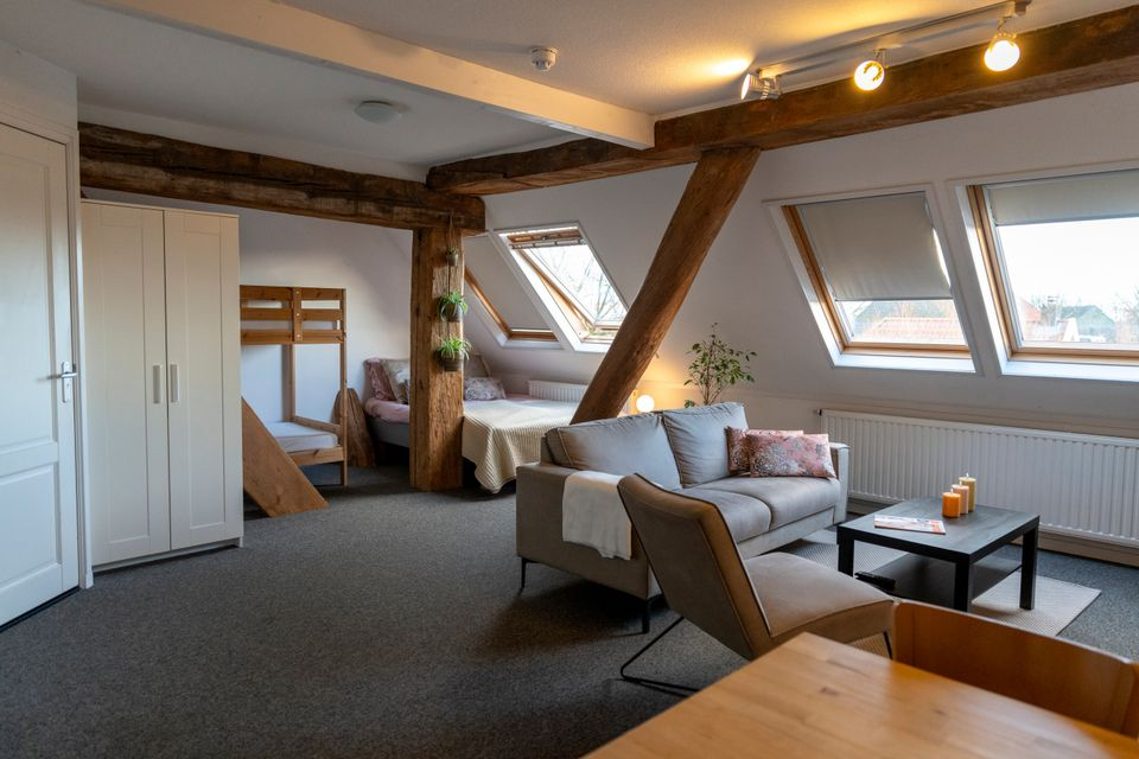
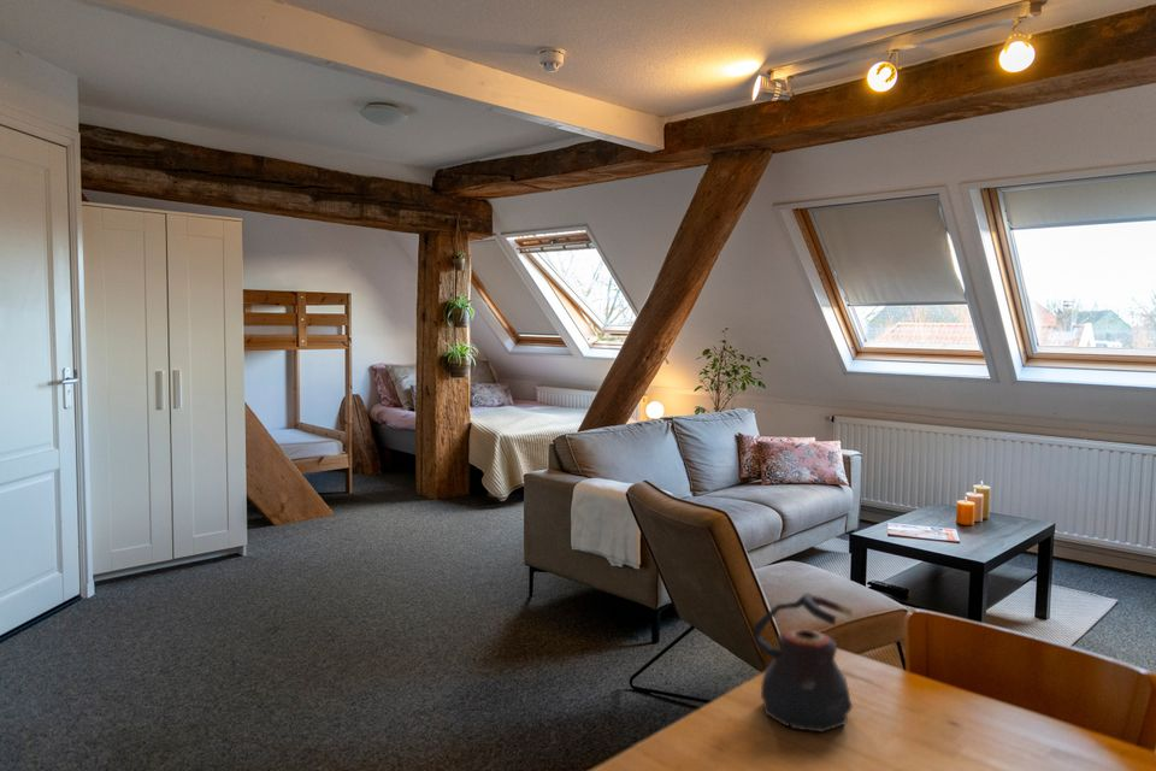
+ teapot [753,592,854,734]
